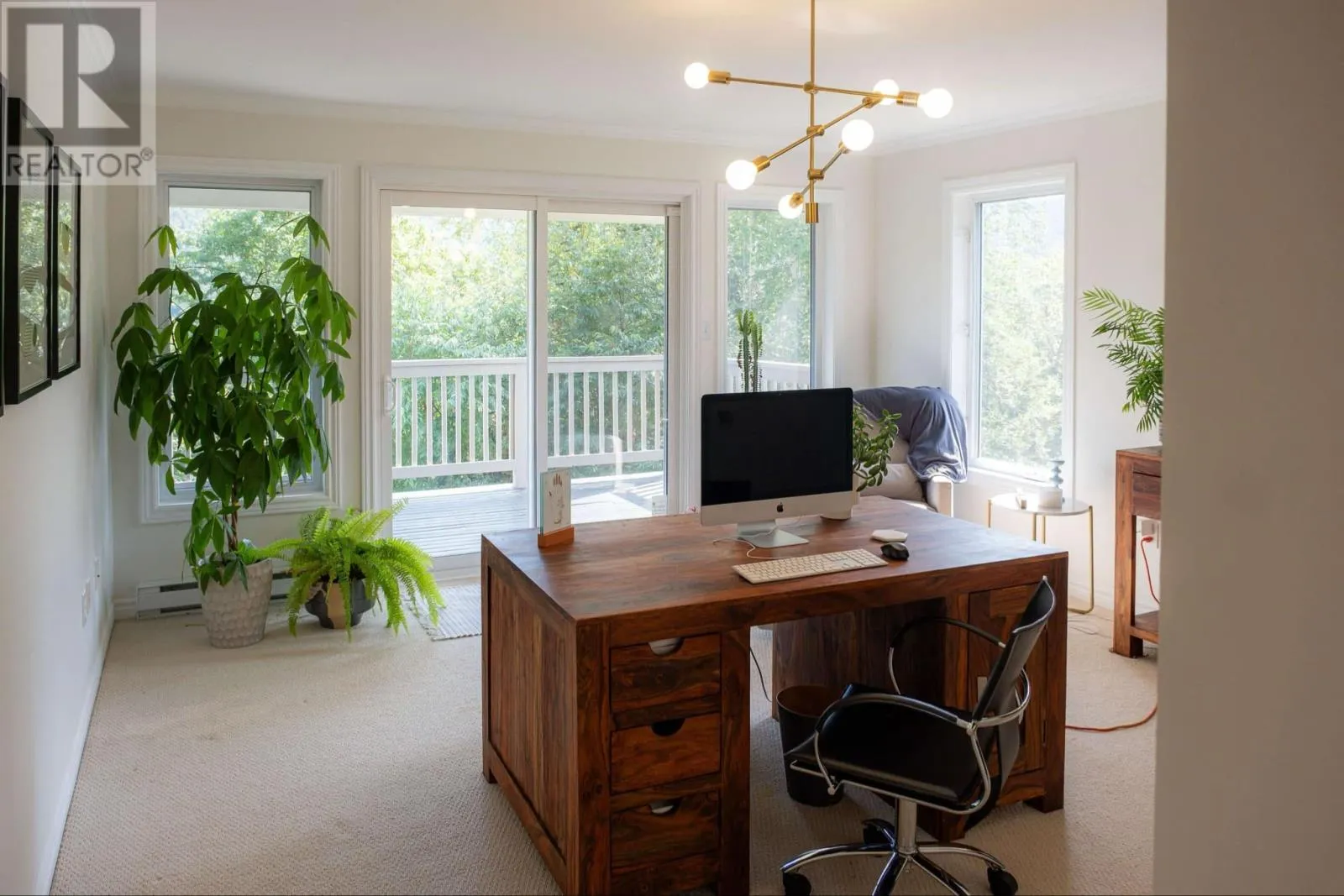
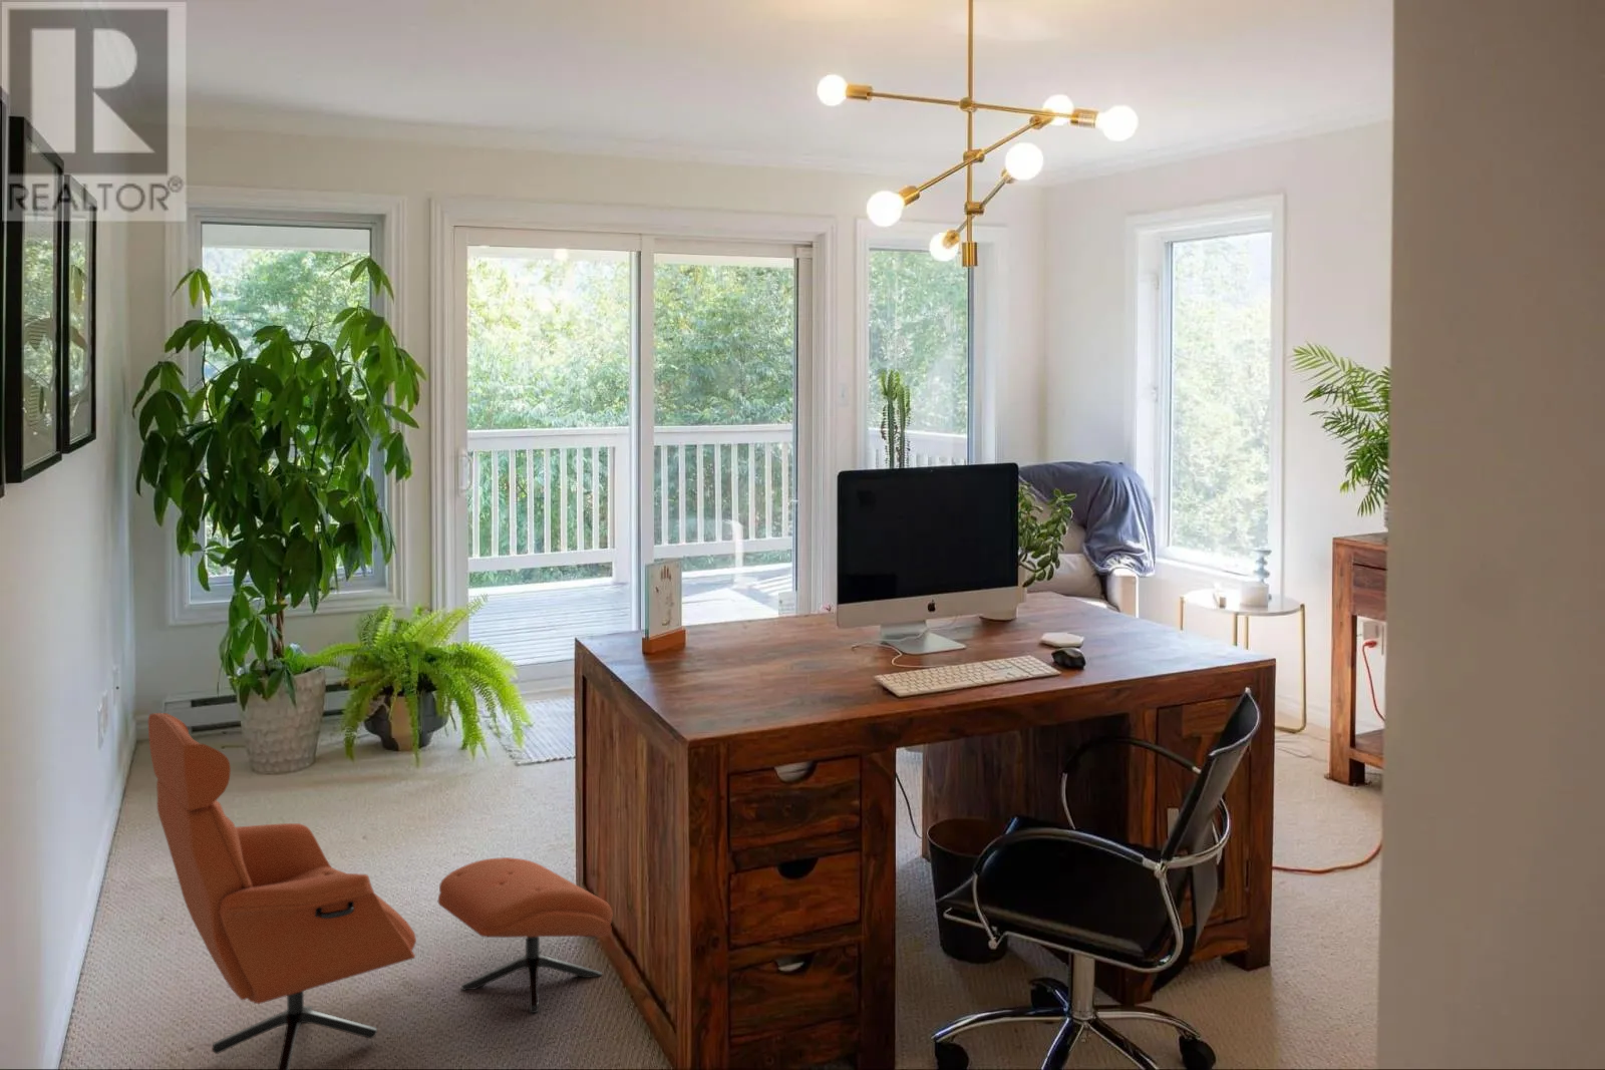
+ armchair [147,712,614,1070]
